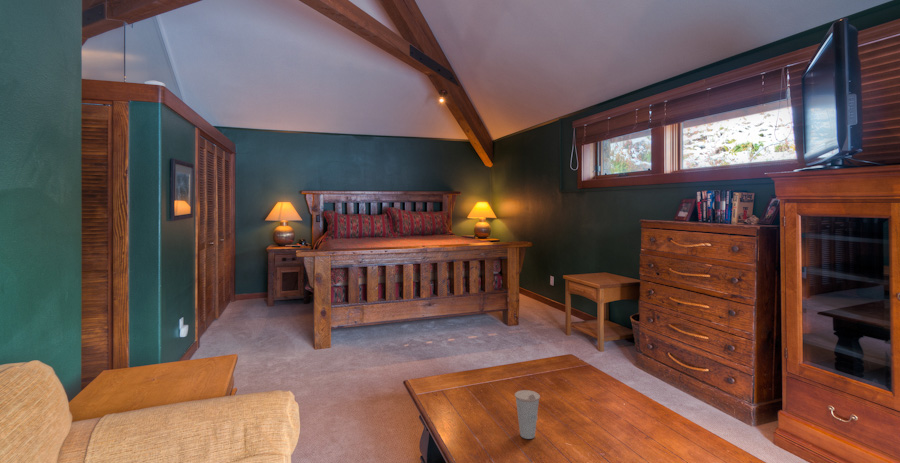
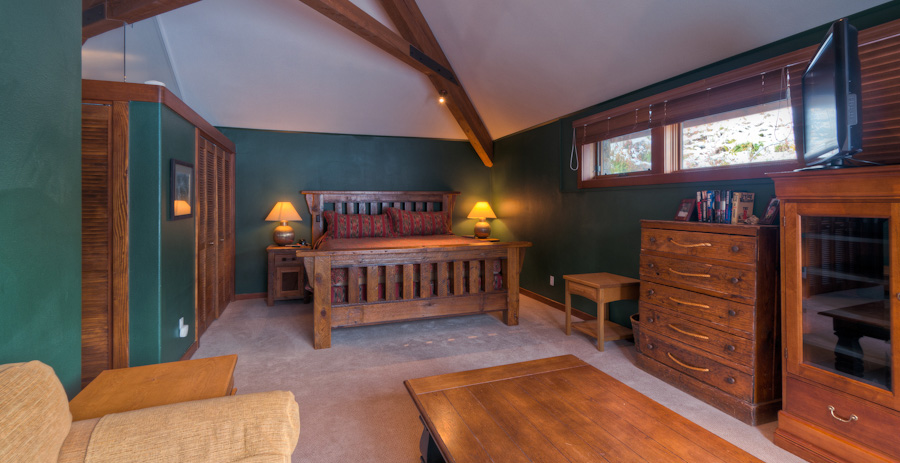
- cup [514,389,541,440]
